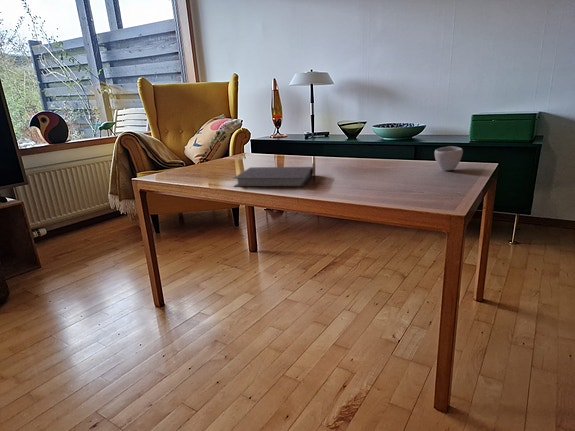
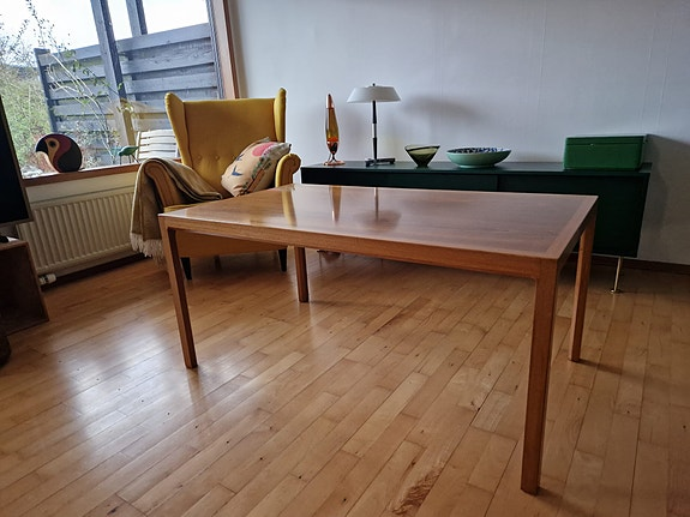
- cup [434,145,464,171]
- notebook [232,166,315,188]
